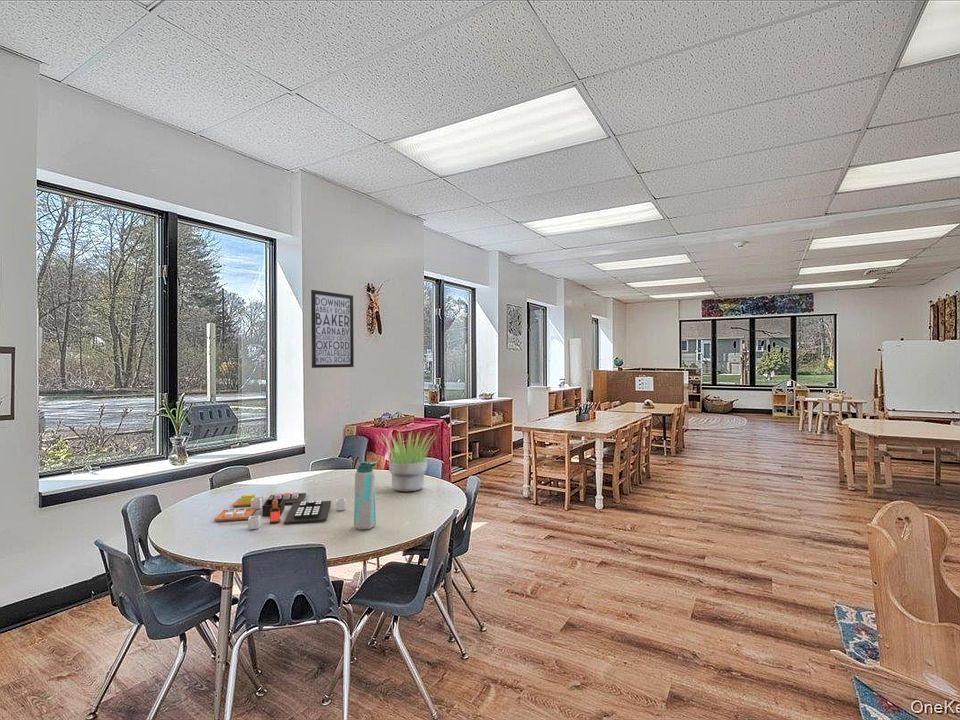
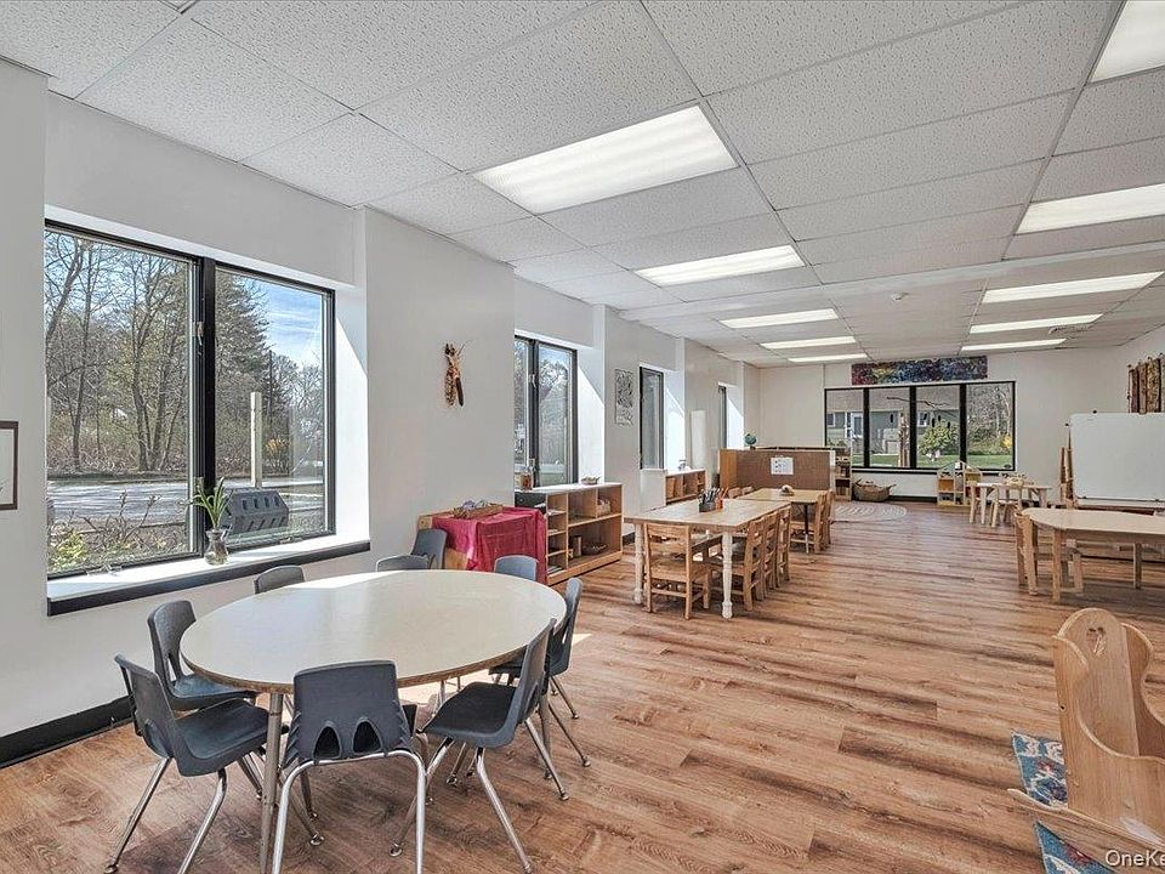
- potted plant [377,430,437,493]
- water bottle [353,460,378,531]
- toy food set [214,491,346,530]
- wall art [310,289,355,369]
